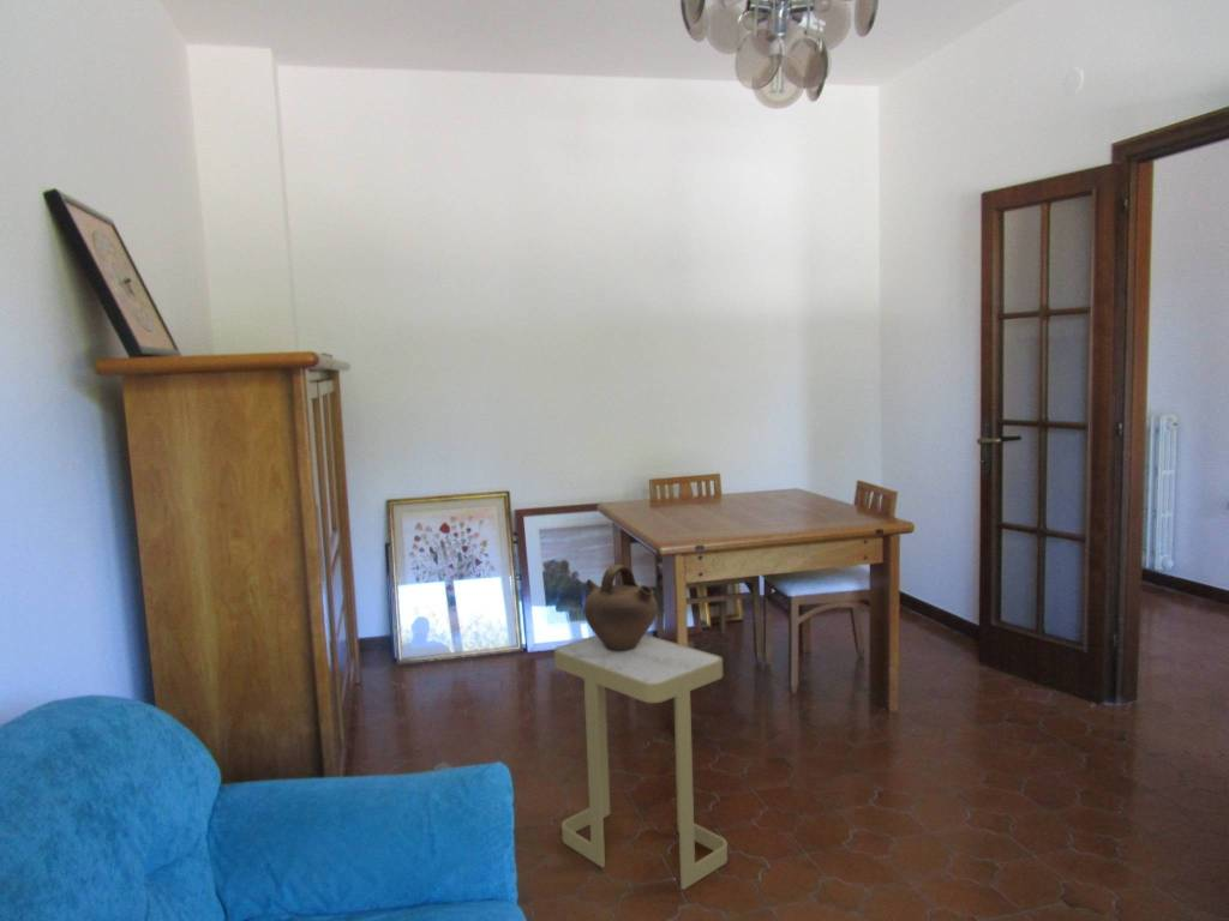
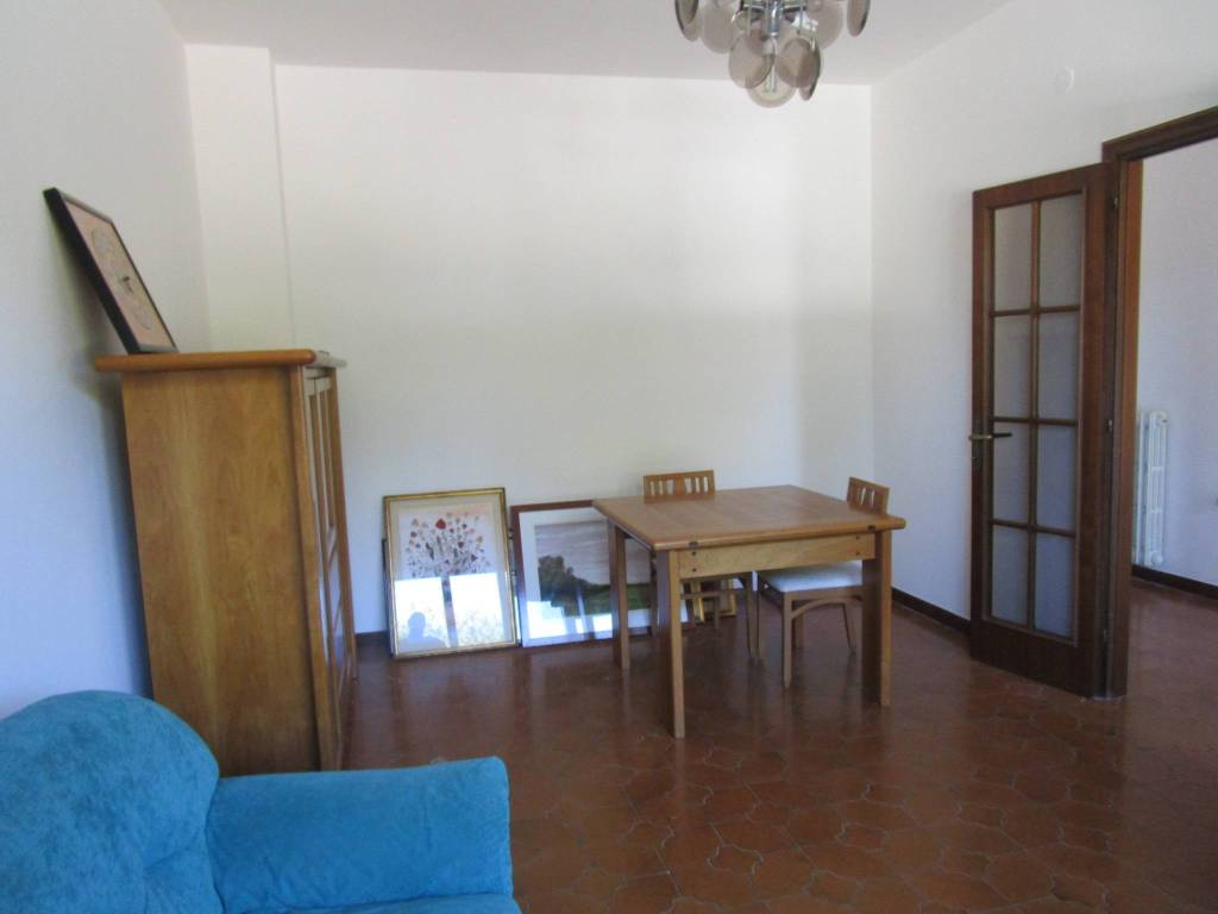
- jug [582,564,659,652]
- side table [553,633,729,891]
